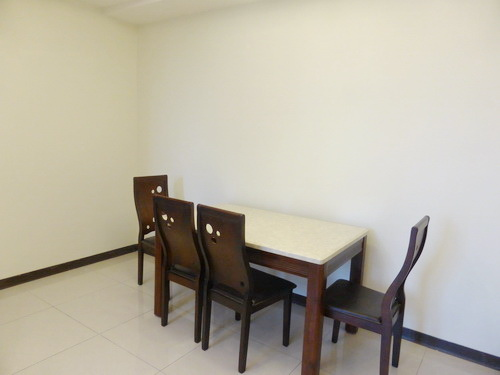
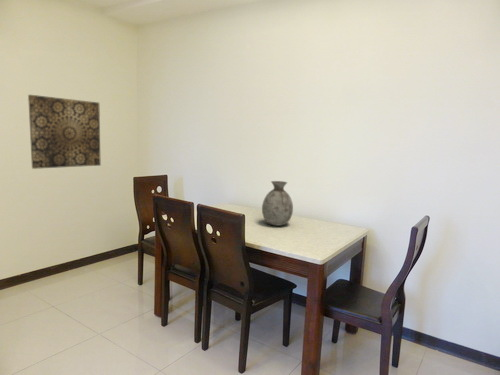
+ wall art [27,94,102,170]
+ vase [261,180,294,227]
